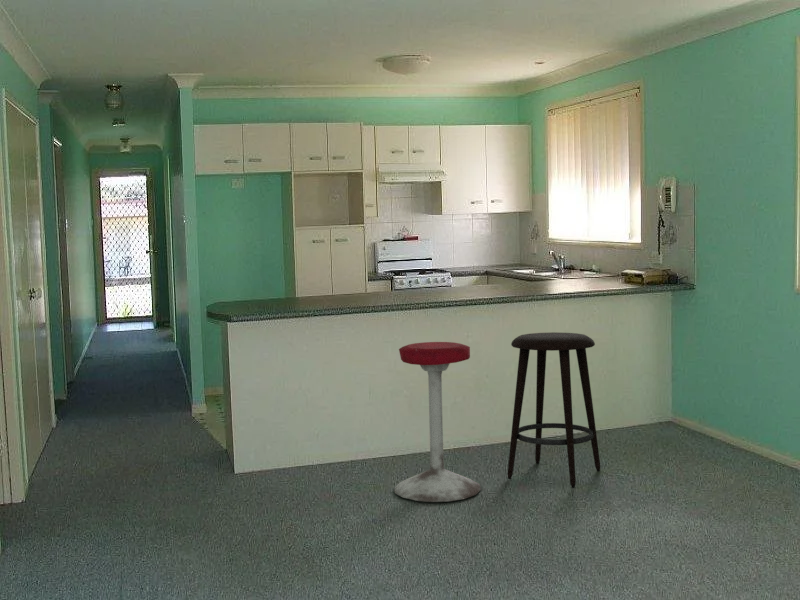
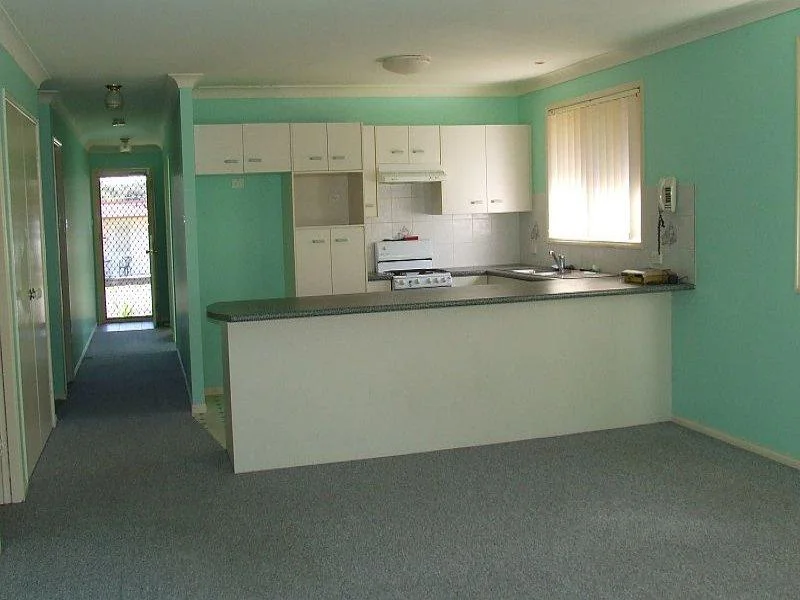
- stool [393,341,482,503]
- stool [507,331,601,489]
